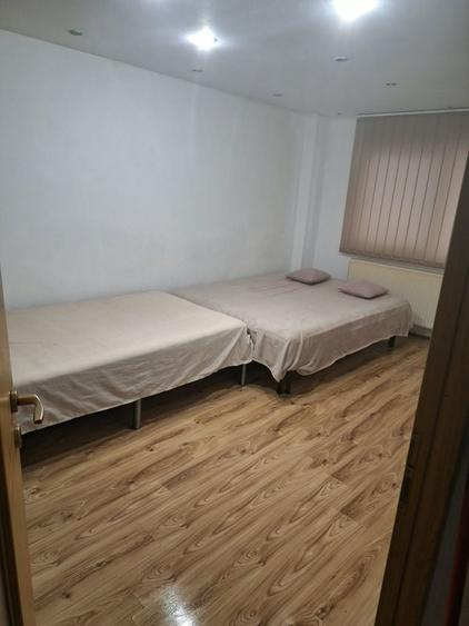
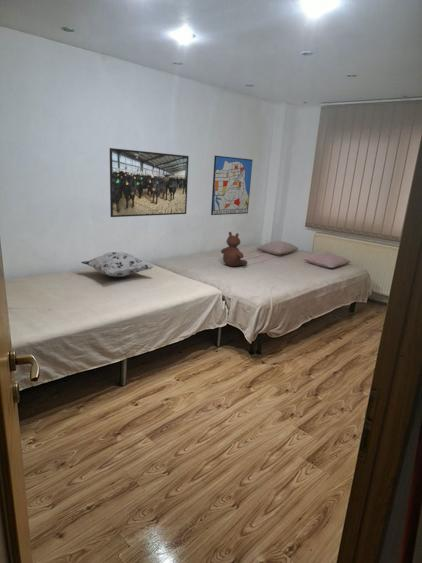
+ decorative pillow [80,251,155,278]
+ wall art [210,155,253,216]
+ stuffed bear [220,231,248,267]
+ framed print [109,147,190,218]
